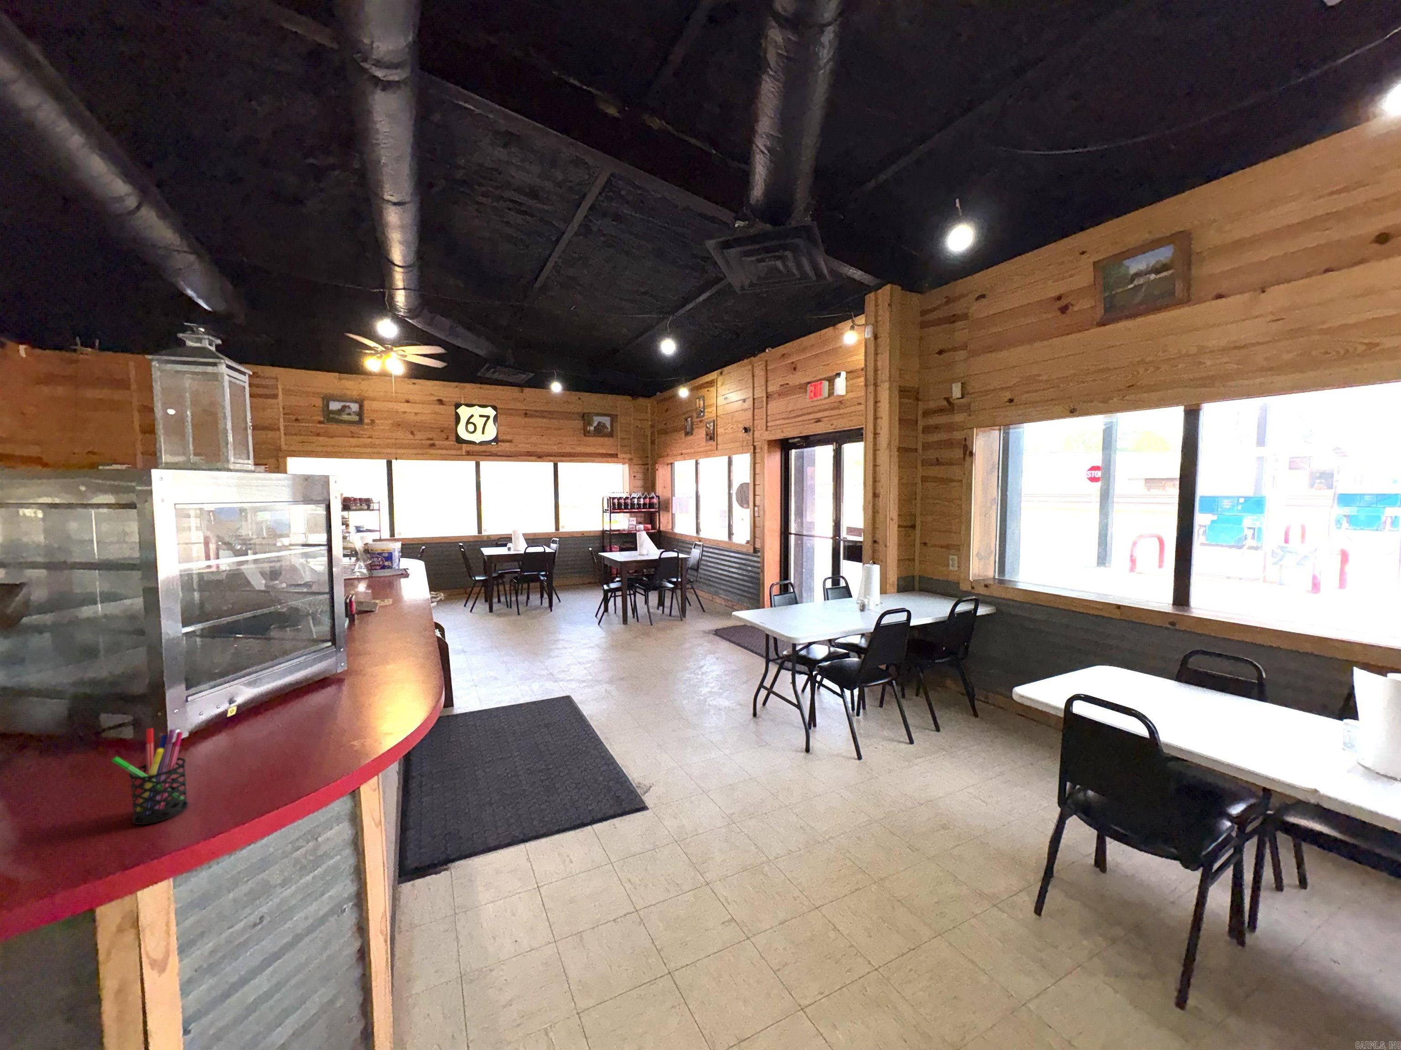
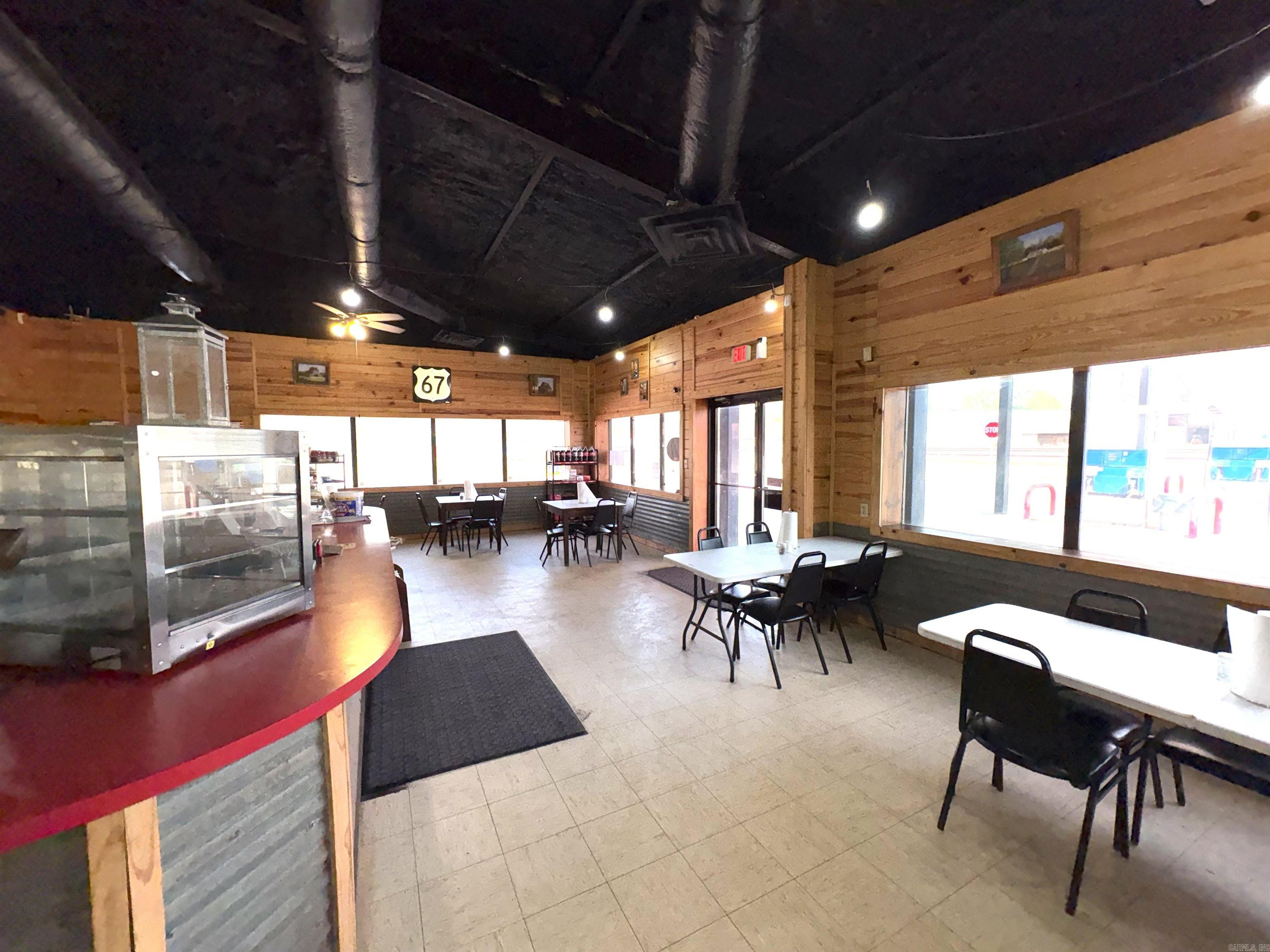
- pen holder [110,728,189,825]
